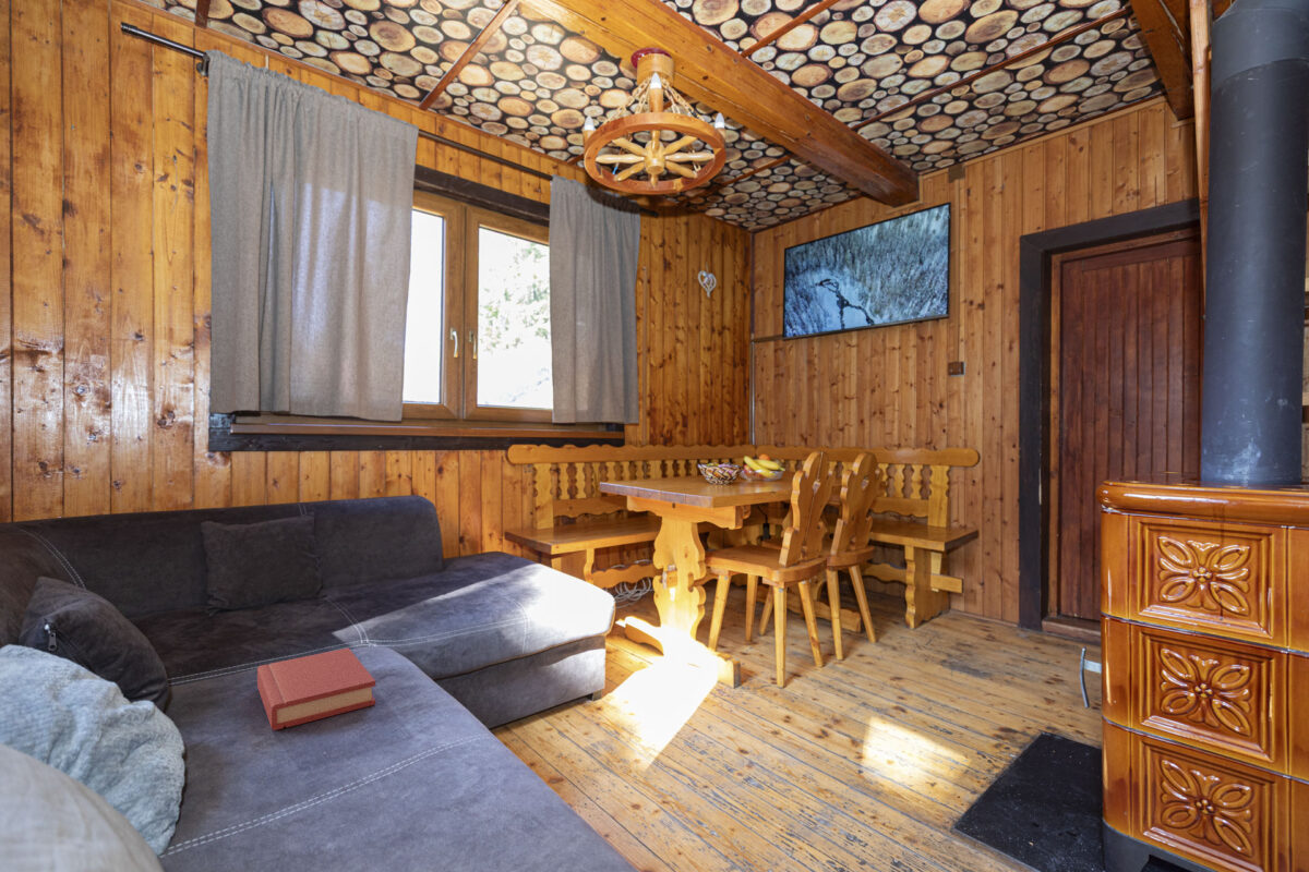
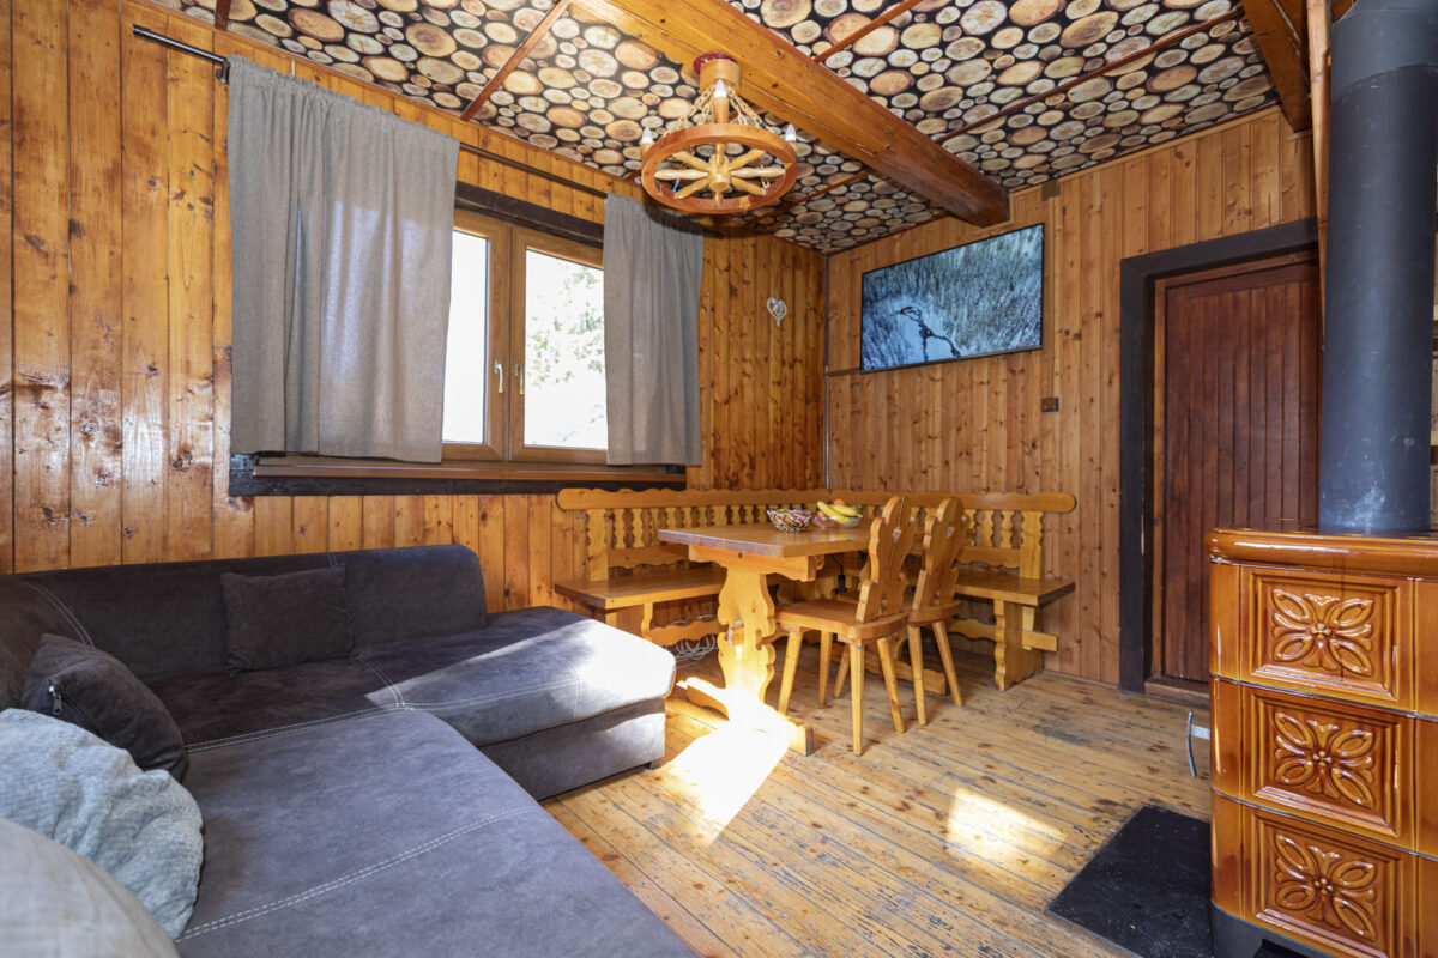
- hardback book [256,647,376,731]
